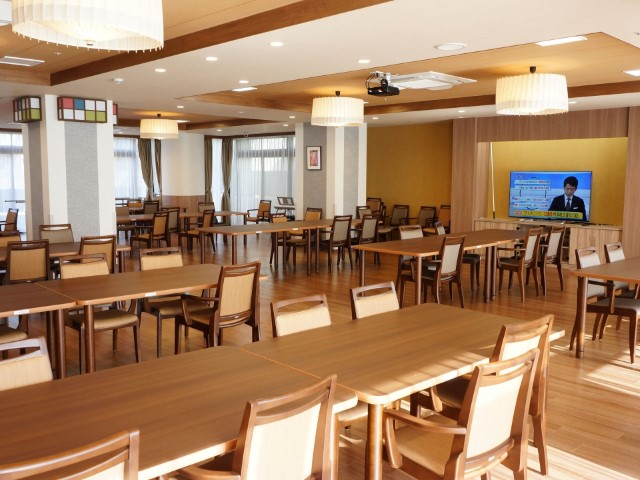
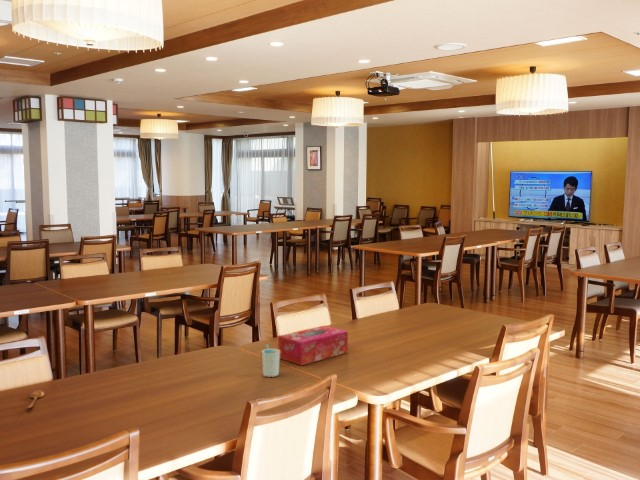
+ spoon [26,389,46,409]
+ cup [261,344,281,378]
+ tissue box [277,325,349,366]
